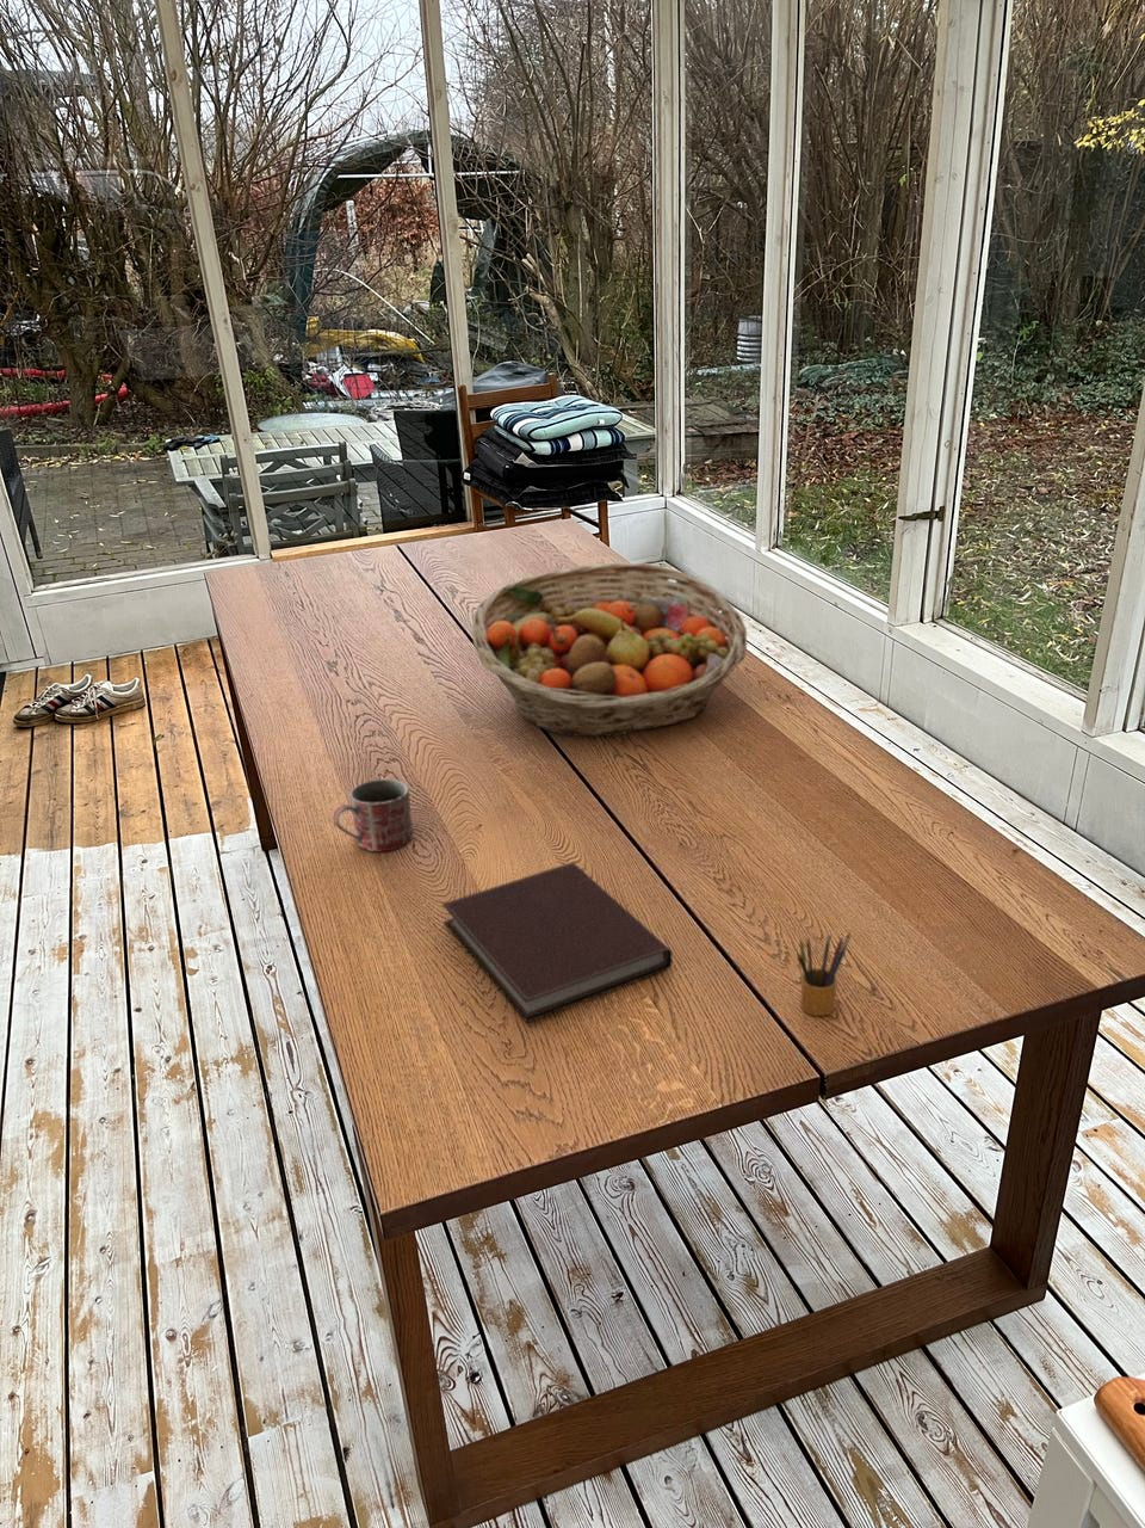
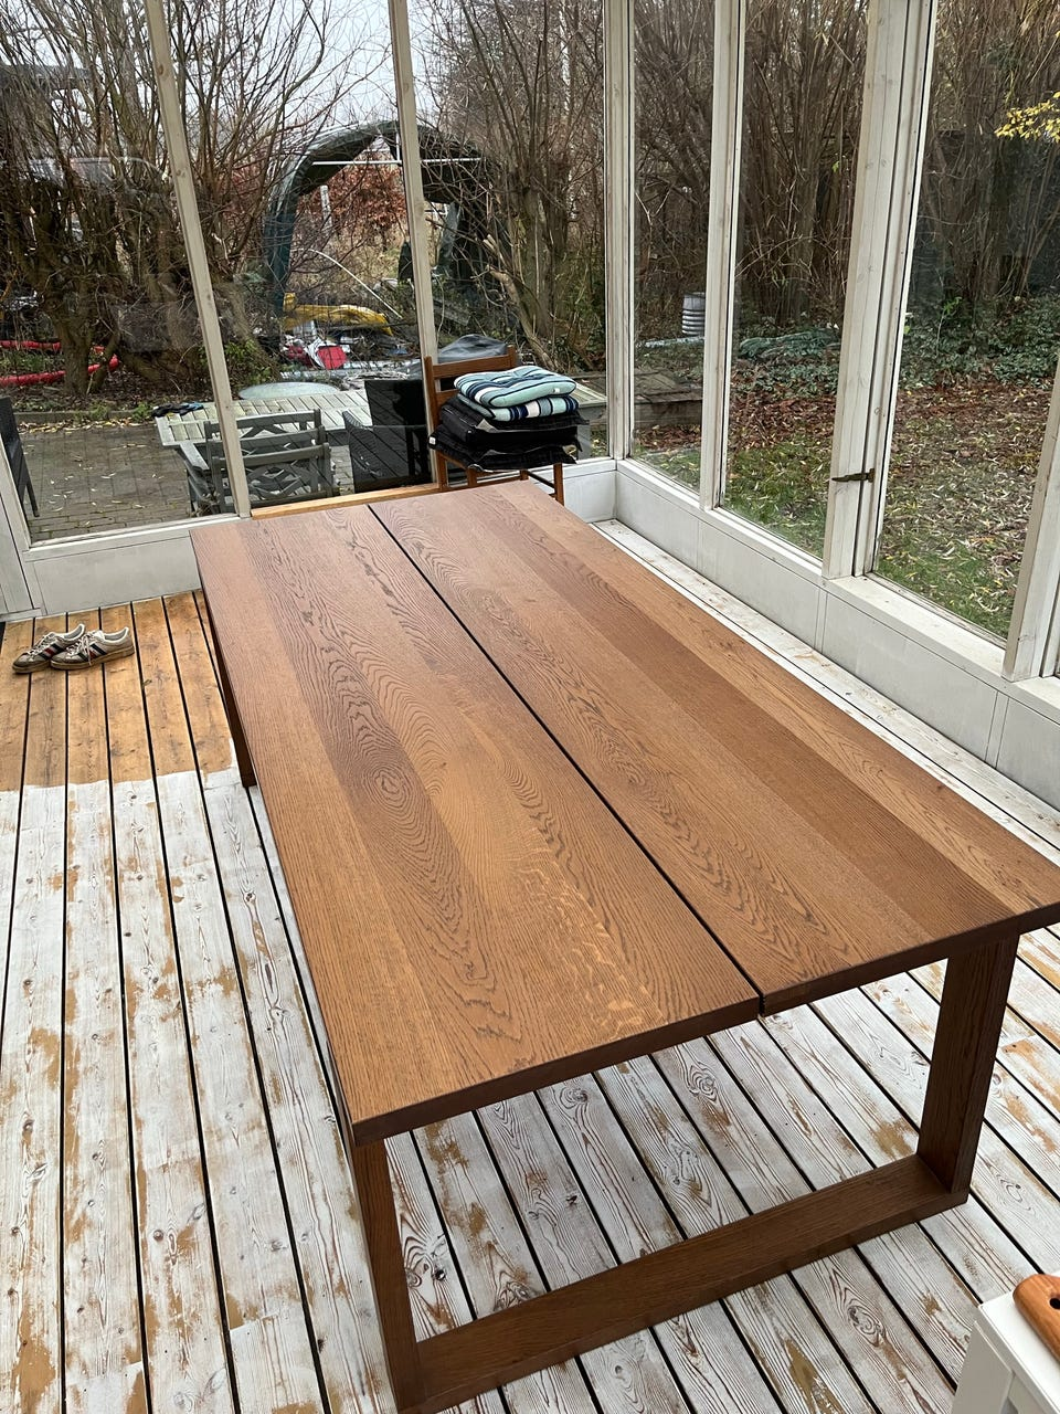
- notebook [441,861,672,1024]
- pencil box [796,931,852,1017]
- fruit basket [471,561,749,738]
- mug [332,778,414,852]
